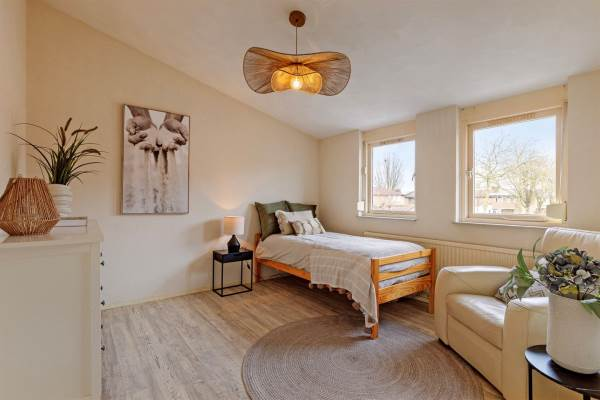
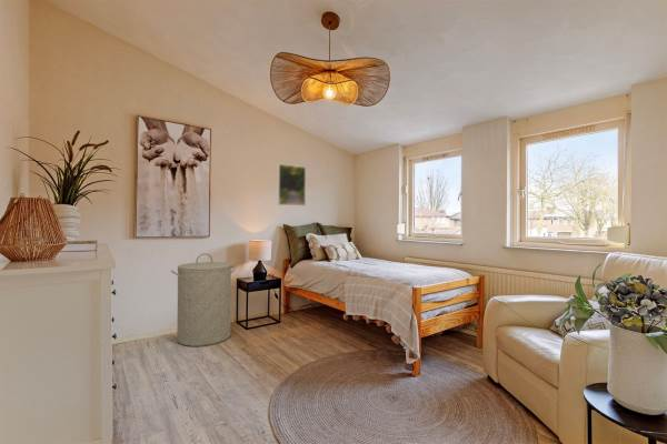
+ laundry hamper [170,252,237,347]
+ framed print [277,163,307,206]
